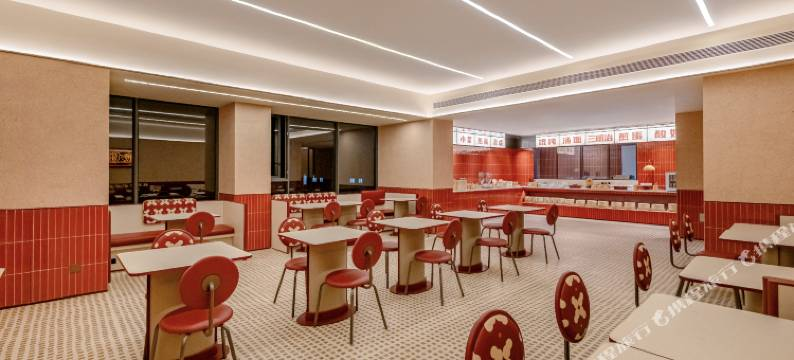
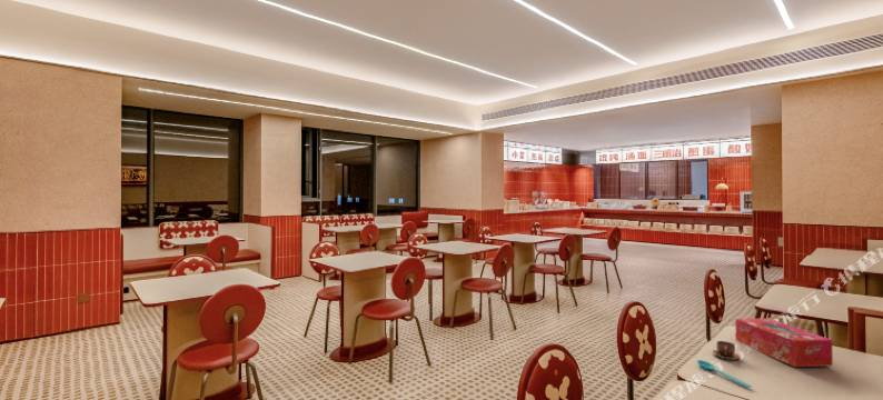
+ tissue box [735,318,834,368]
+ spoon [696,359,753,389]
+ cup [712,340,741,361]
